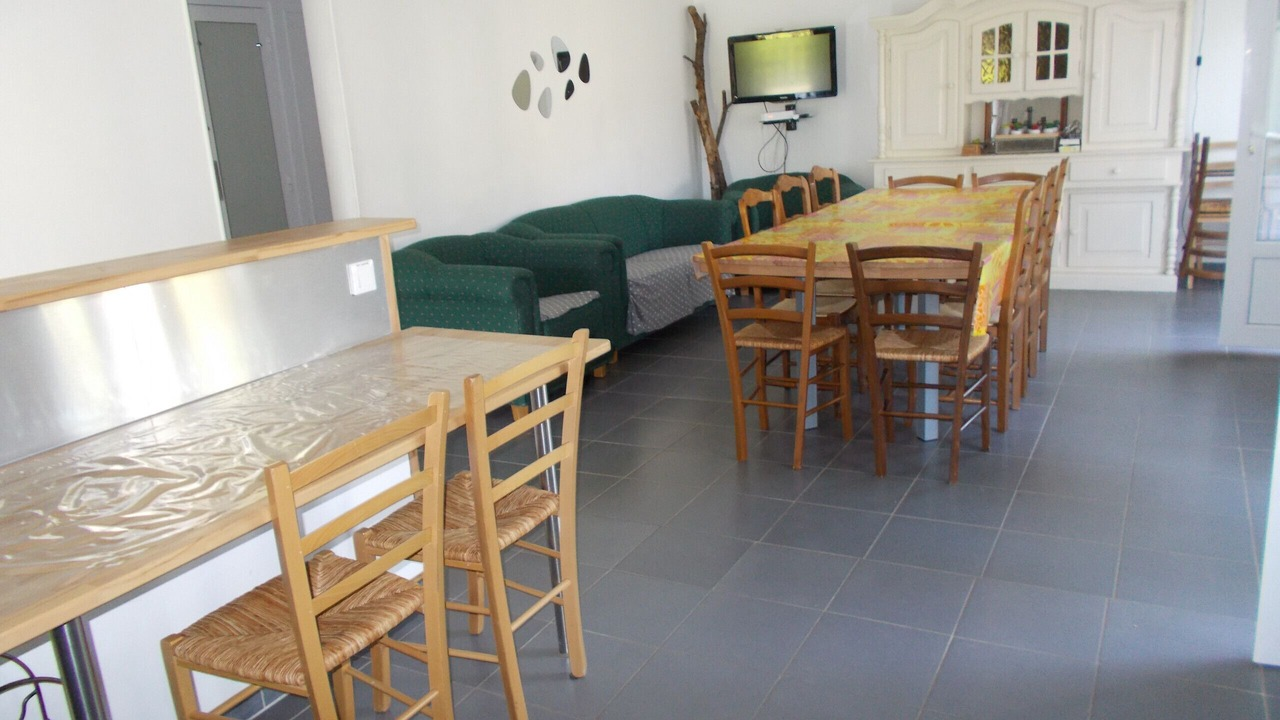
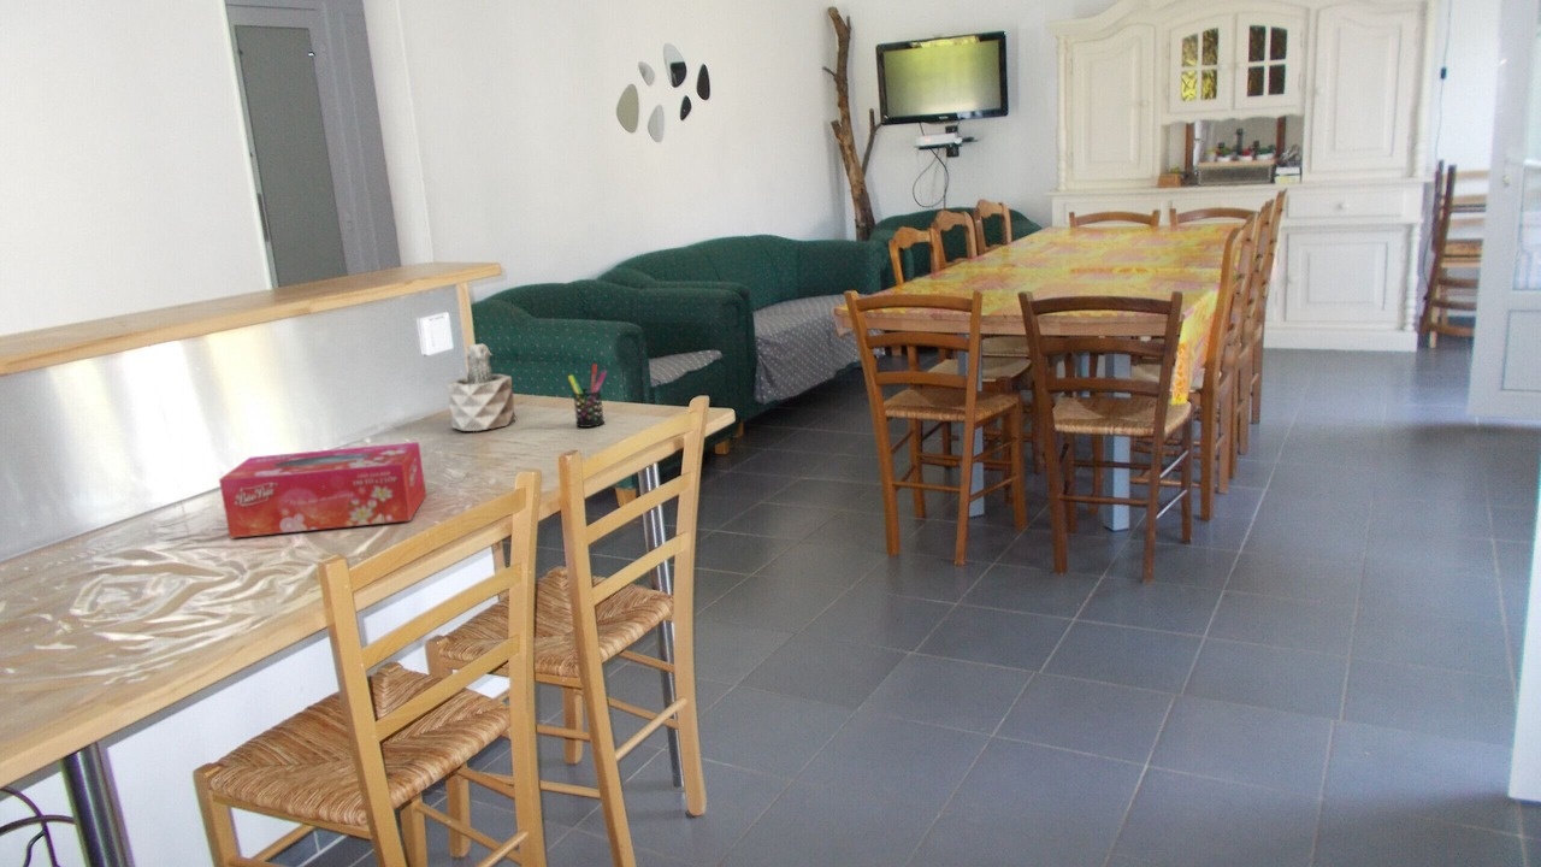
+ tissue box [218,441,427,539]
+ succulent plant [445,342,516,432]
+ pen holder [567,364,608,429]
